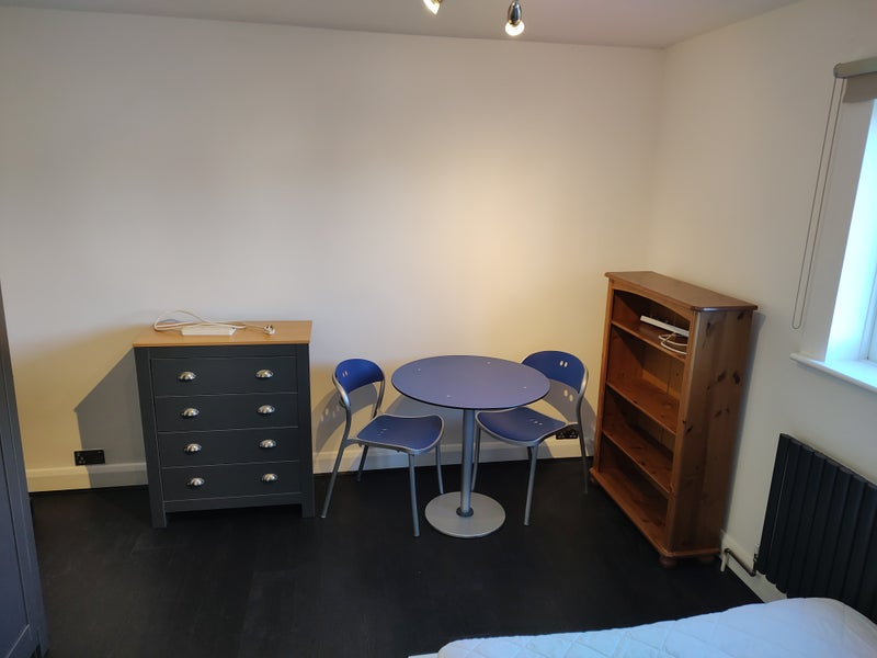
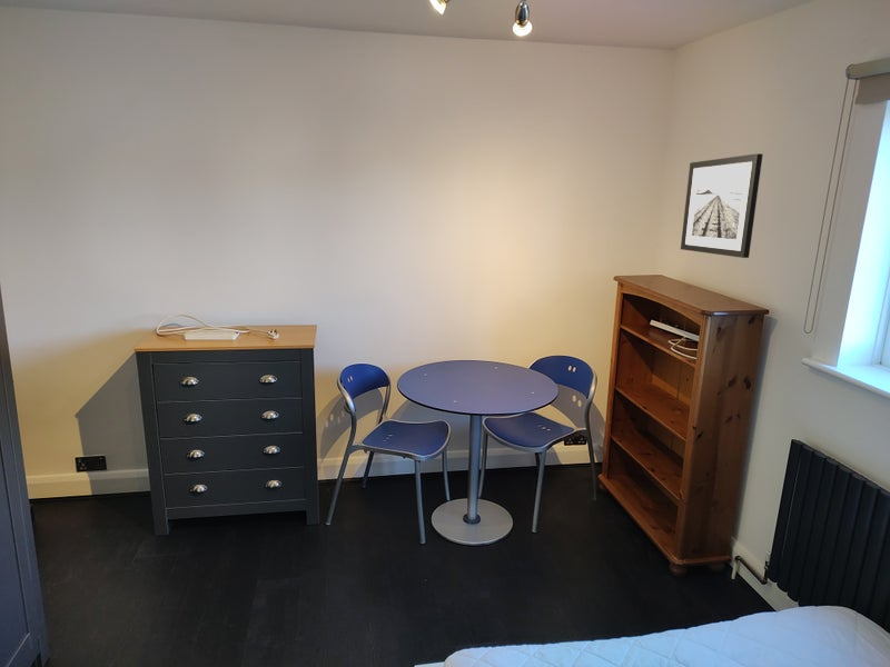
+ wall art [680,152,764,259]
